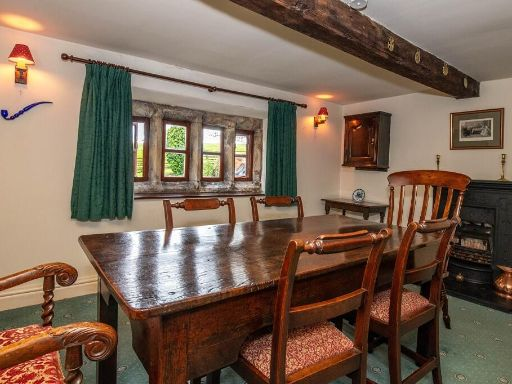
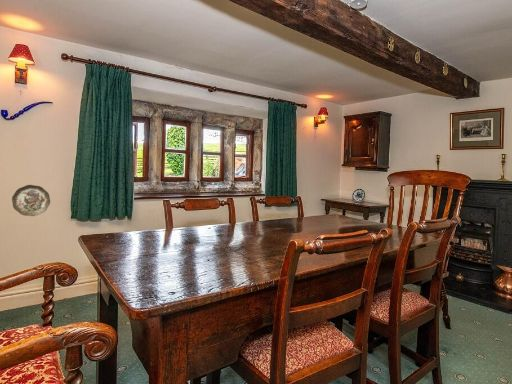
+ decorative plate [11,184,51,217]
